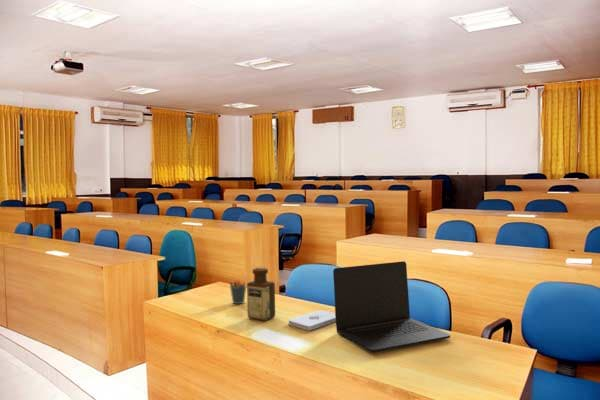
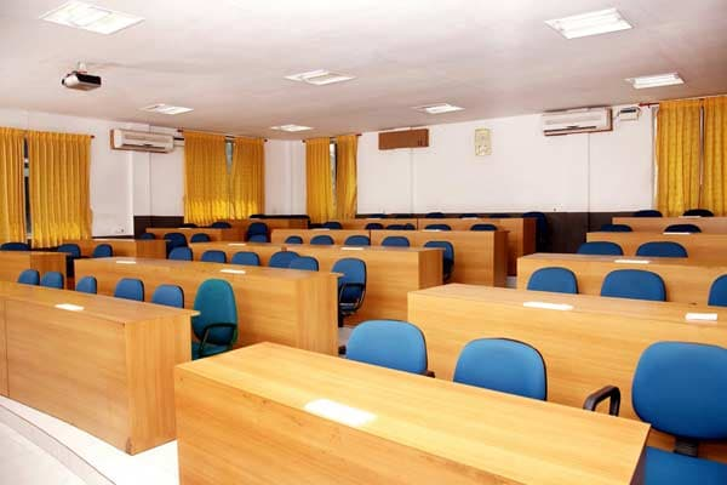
- notepad [287,309,336,332]
- pen holder [228,275,248,305]
- bottle [246,266,276,322]
- laptop [332,260,451,353]
